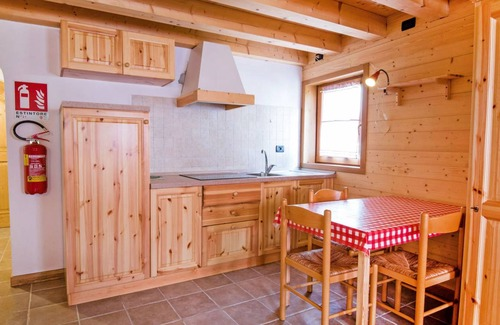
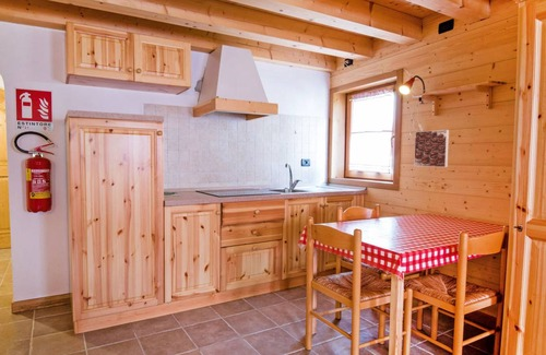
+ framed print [413,129,450,168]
